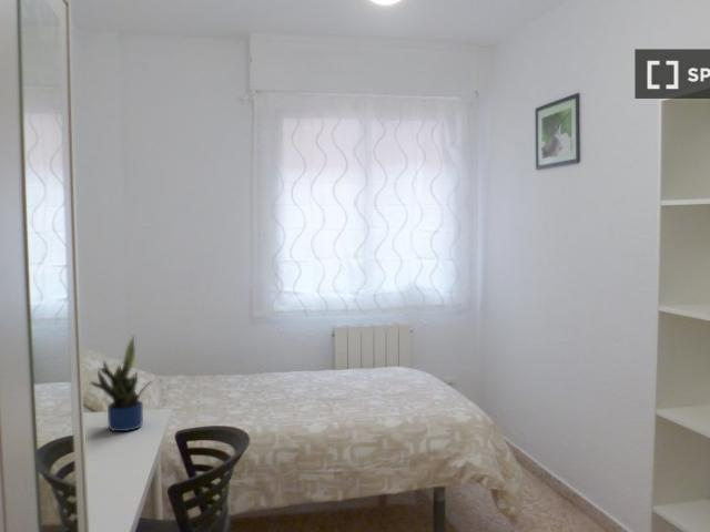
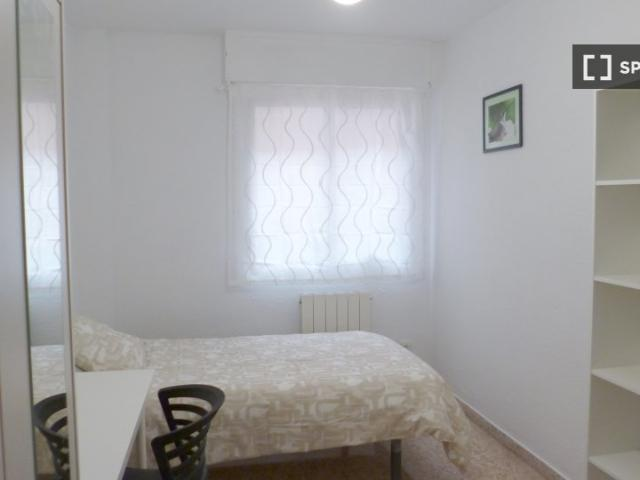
- potted plant [89,334,153,432]
